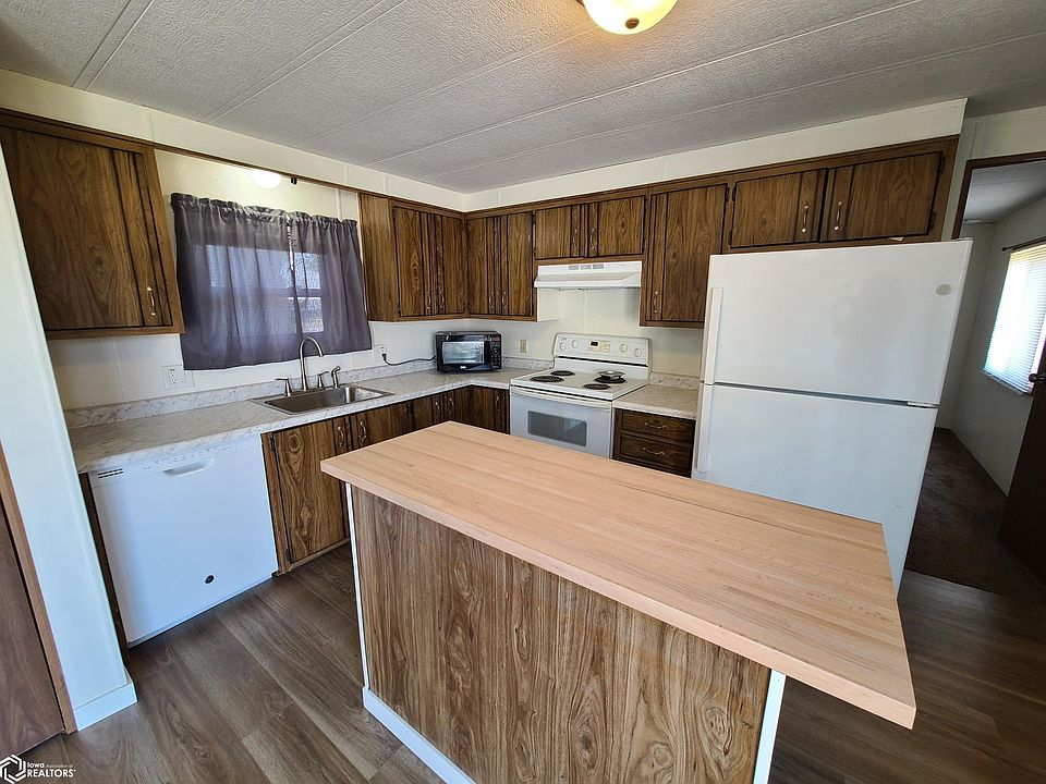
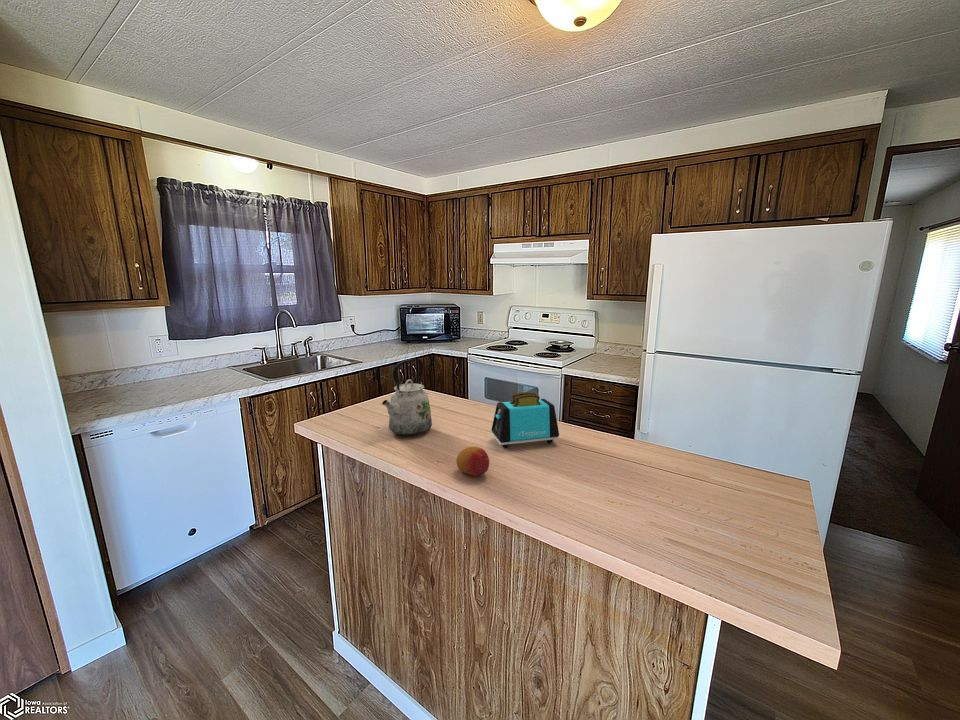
+ toaster [490,391,560,450]
+ fruit [455,445,490,477]
+ kettle [381,358,433,437]
